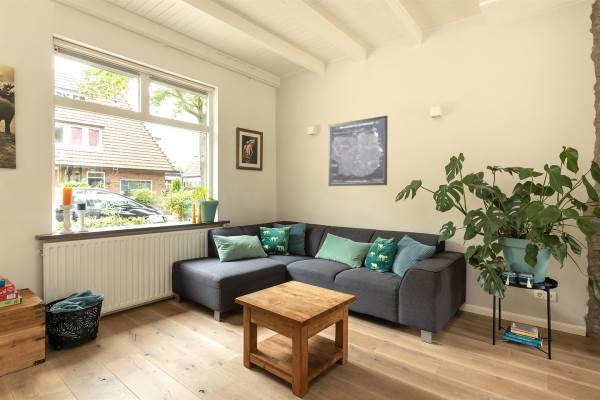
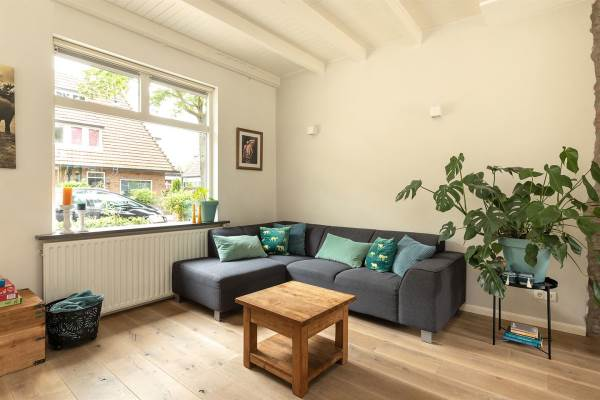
- wall art [327,115,389,187]
